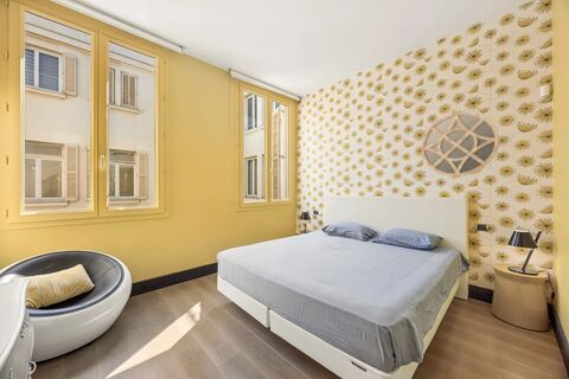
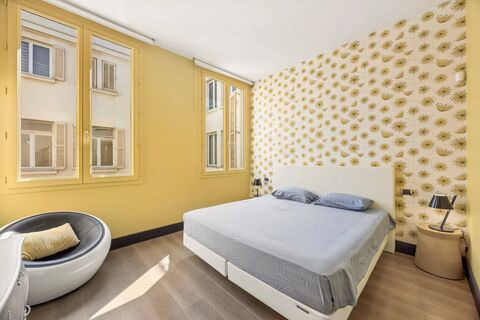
- home mirror [420,111,500,178]
